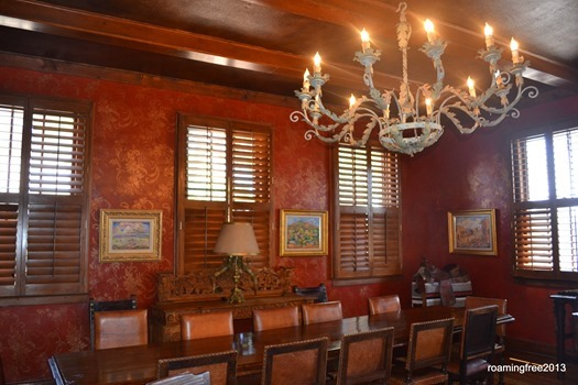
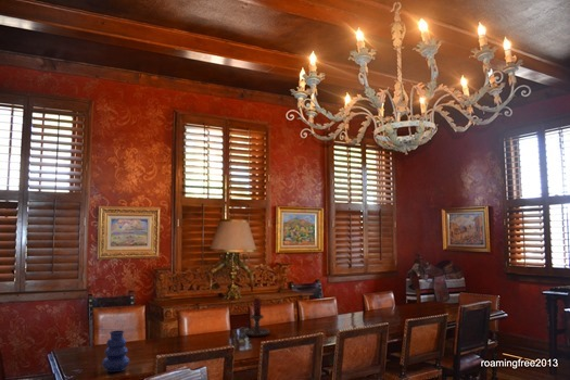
+ candle holder [237,297,270,338]
+ vase [101,330,130,373]
